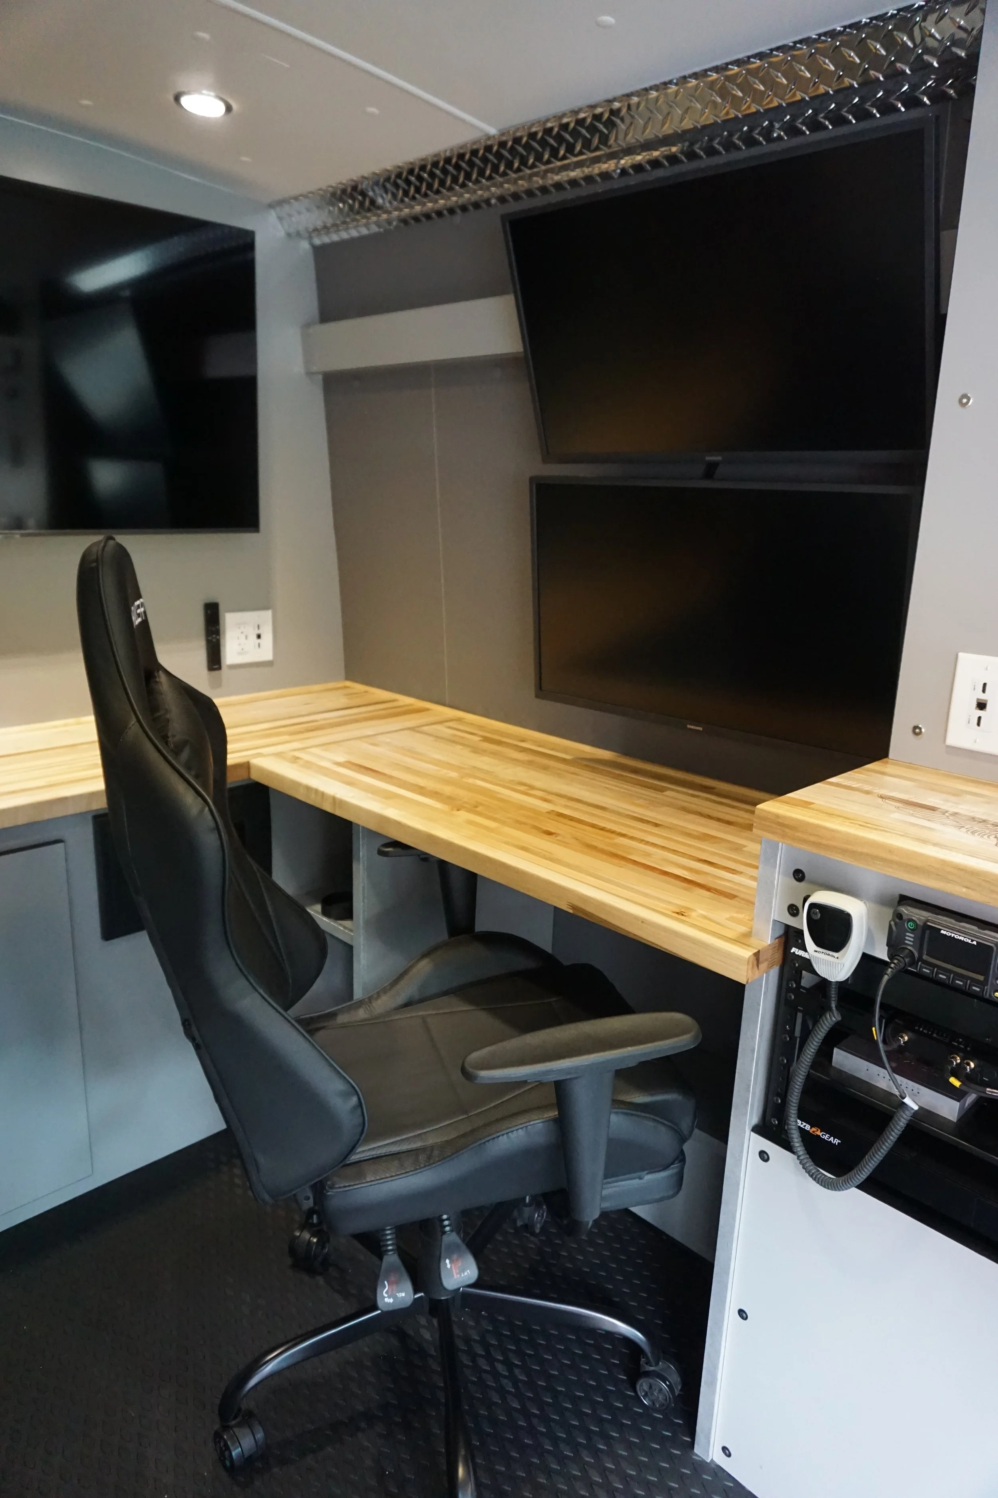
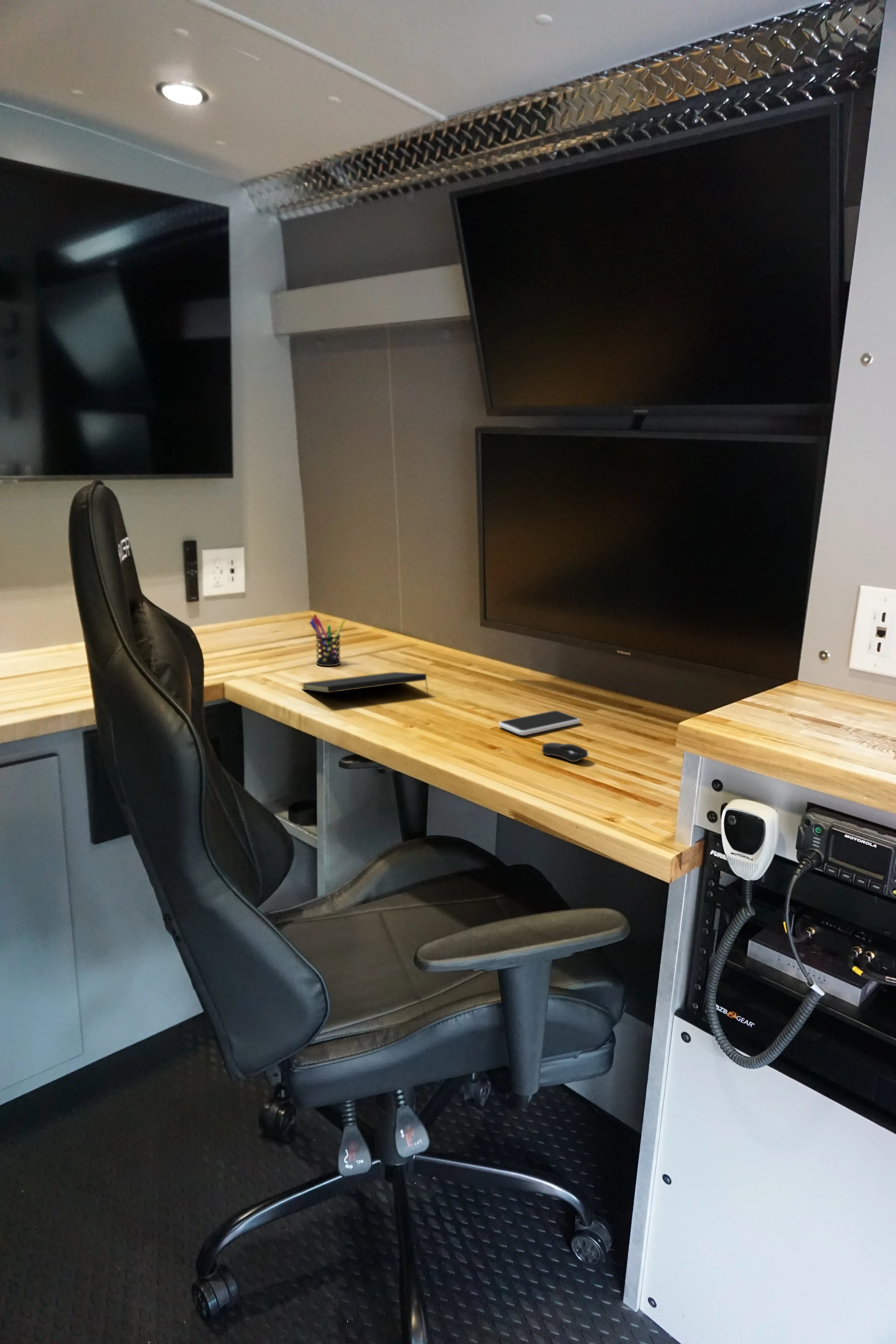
+ smartphone [498,710,580,735]
+ notepad [301,672,429,694]
+ computer mouse [542,742,588,762]
+ pen holder [309,614,346,666]
